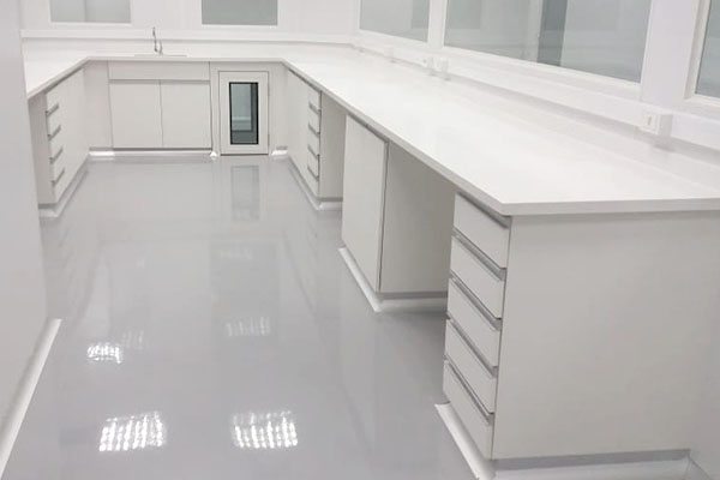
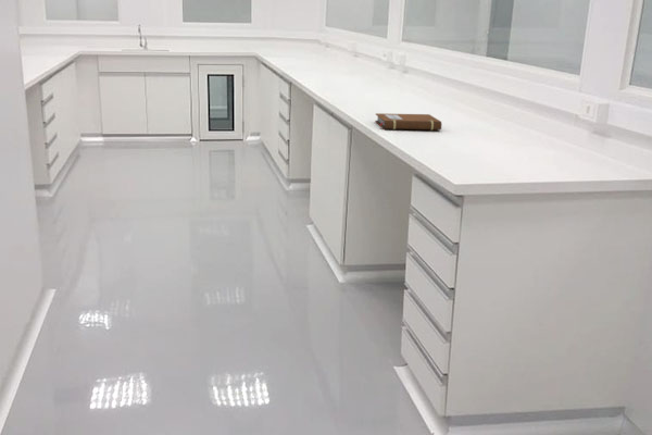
+ notebook [374,112,442,132]
